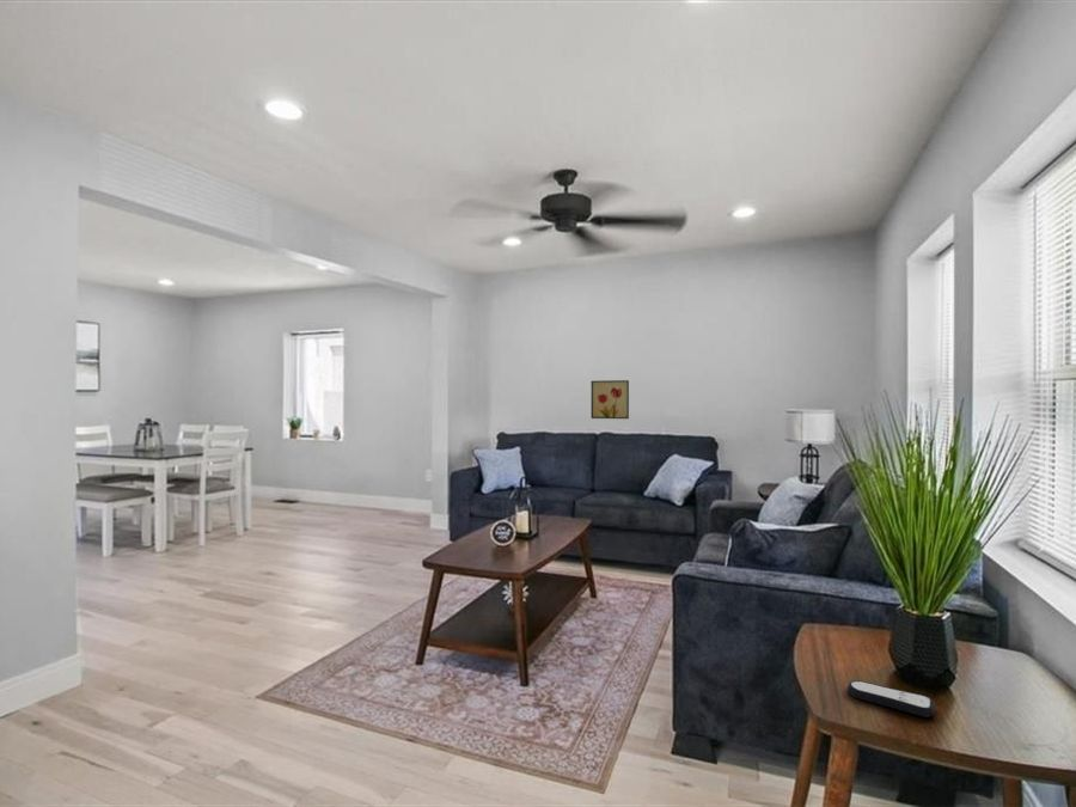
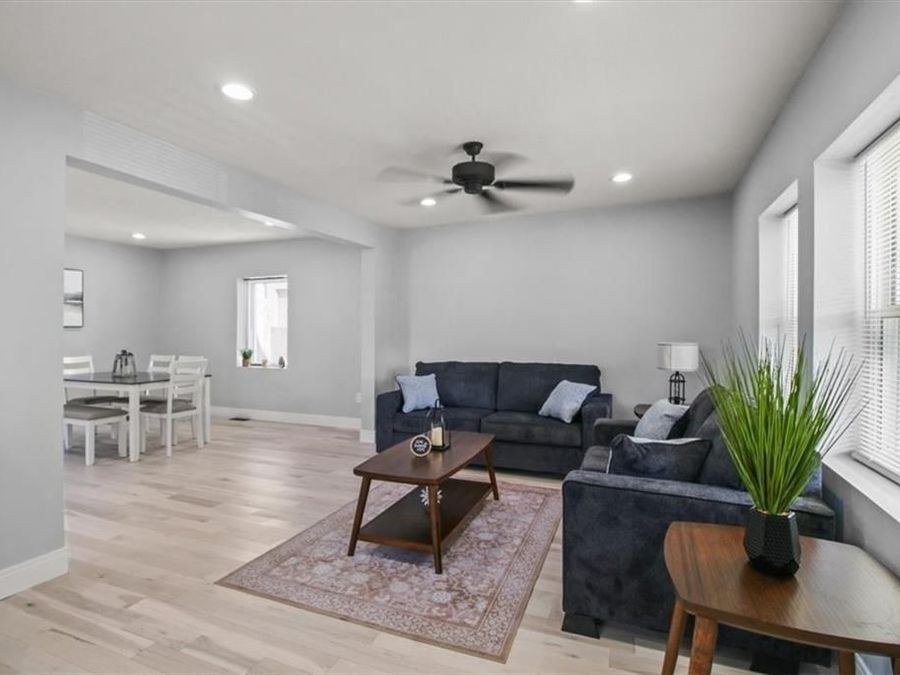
- wall art [591,379,630,420]
- remote control [846,679,937,719]
